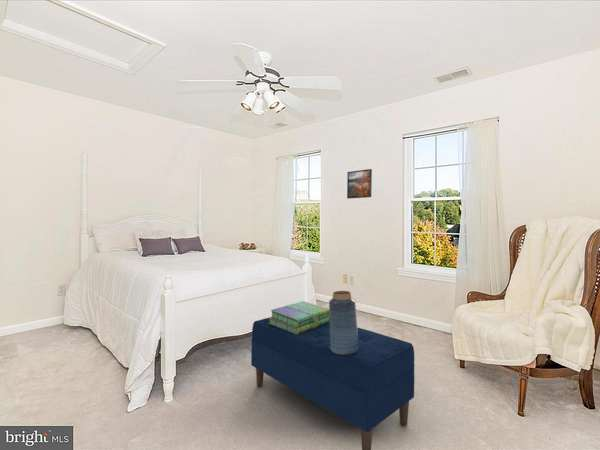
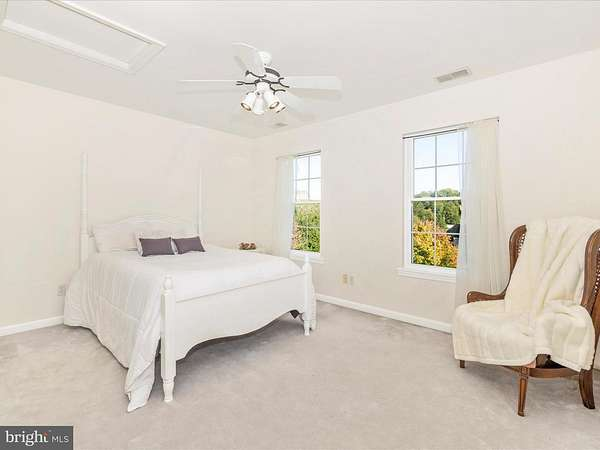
- vase [328,290,359,355]
- bench [250,316,416,450]
- stack of books [268,300,329,335]
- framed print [346,168,373,200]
